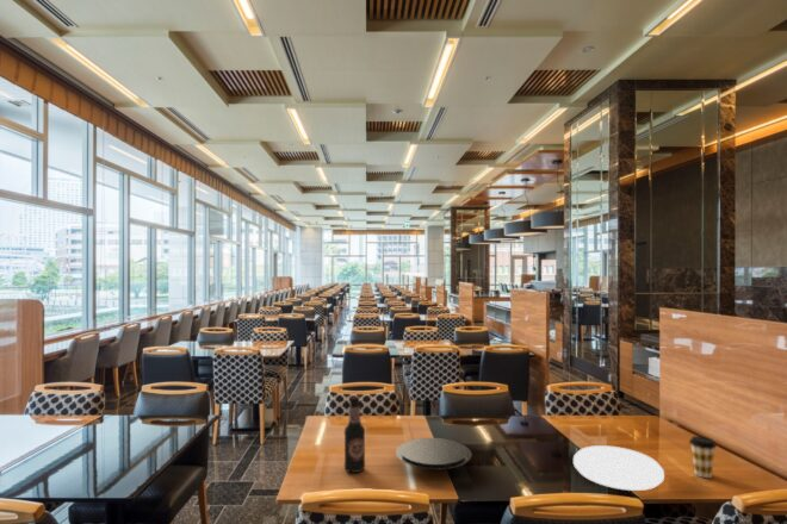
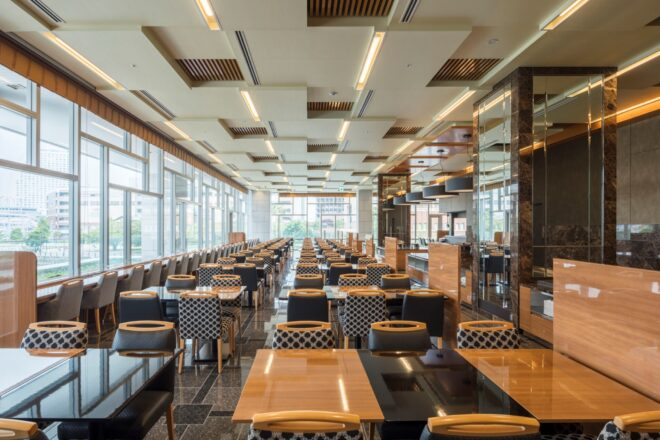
- plate [395,437,473,472]
- bottle [343,395,366,474]
- coffee cup [688,435,718,479]
- plate [572,444,665,492]
